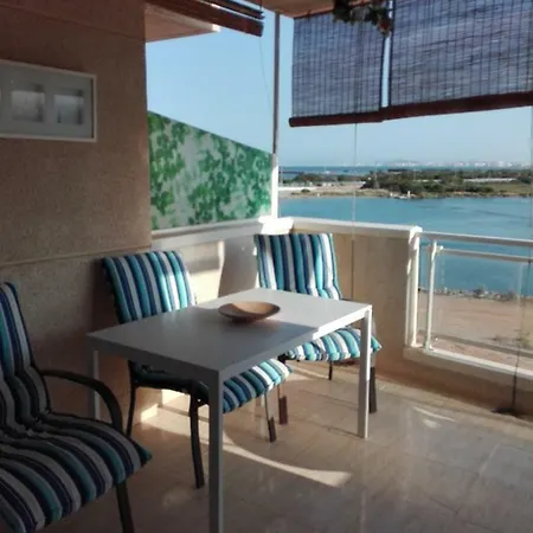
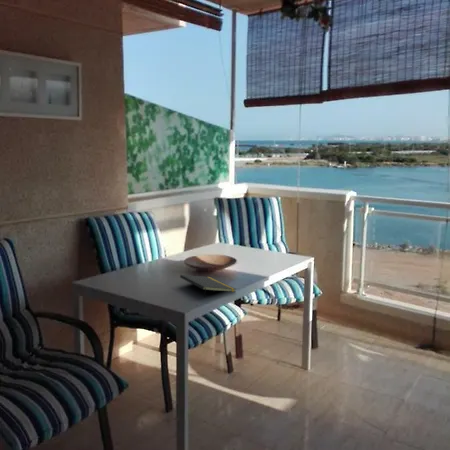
+ notepad [179,274,237,298]
